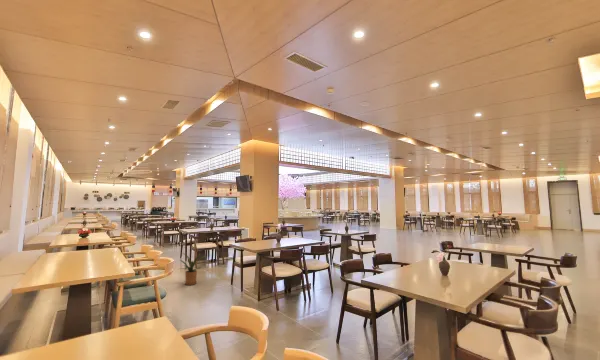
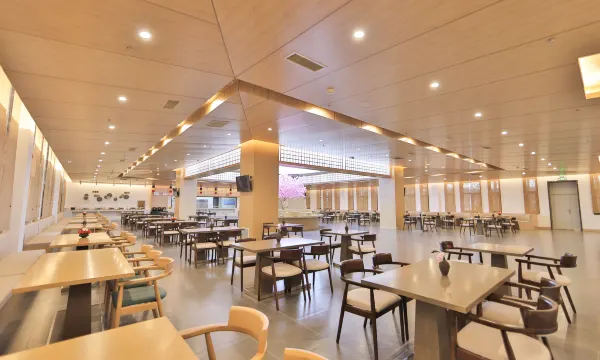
- house plant [176,252,207,286]
